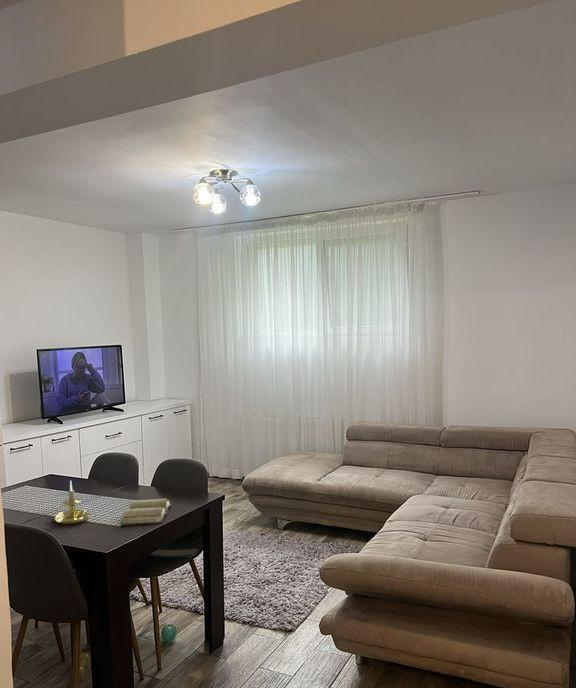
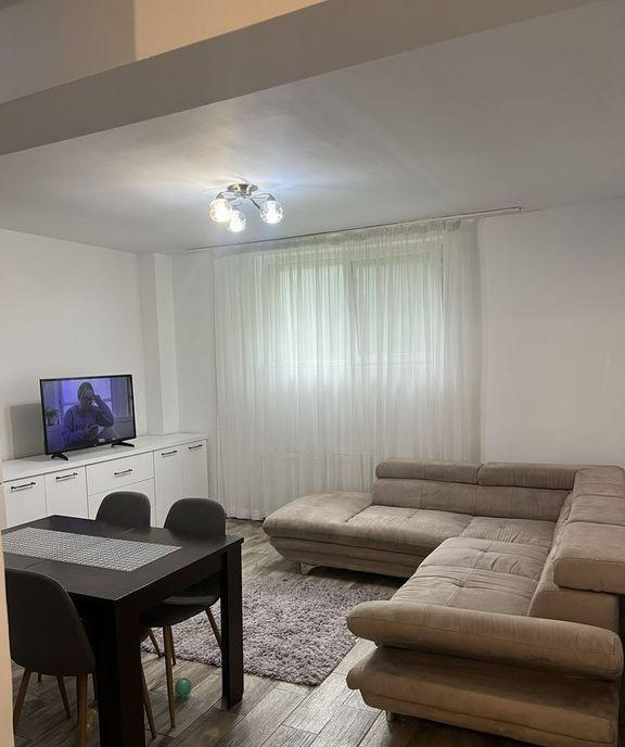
- candle holder [54,480,92,525]
- diary [120,498,172,527]
